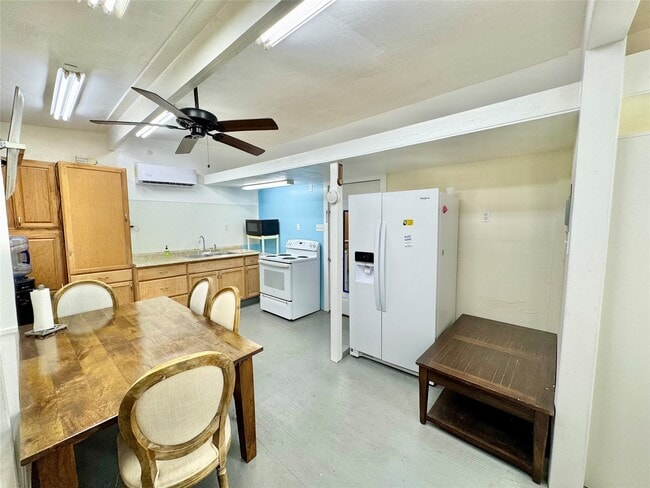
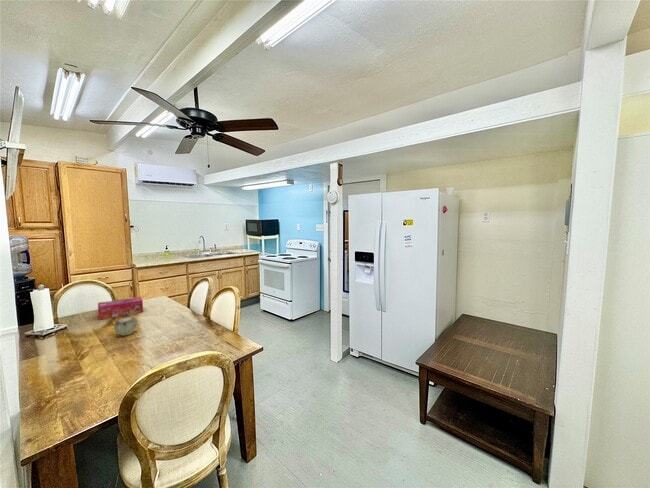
+ tissue box [97,296,144,321]
+ teapot [113,312,138,337]
